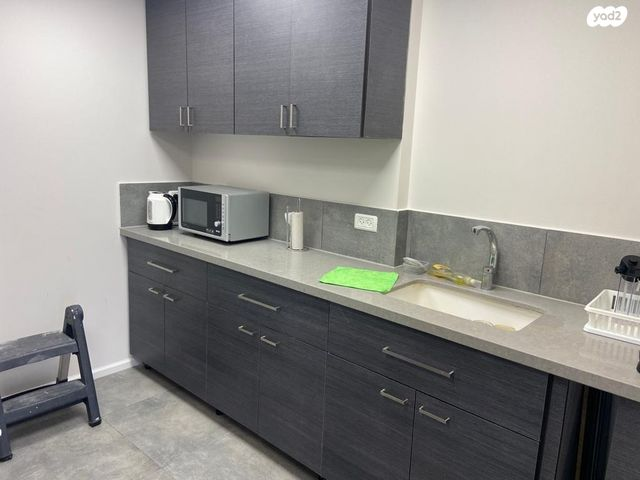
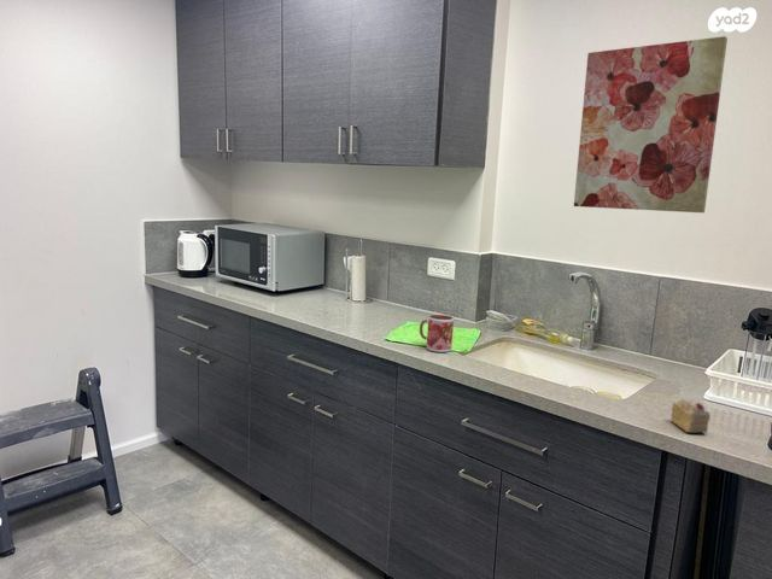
+ mug [419,314,455,353]
+ wall art [573,35,729,214]
+ cake slice [669,398,712,434]
